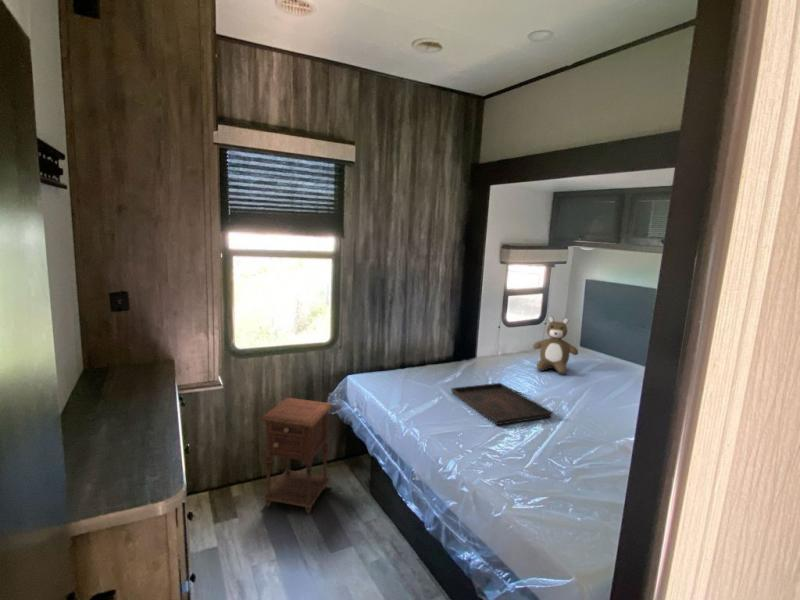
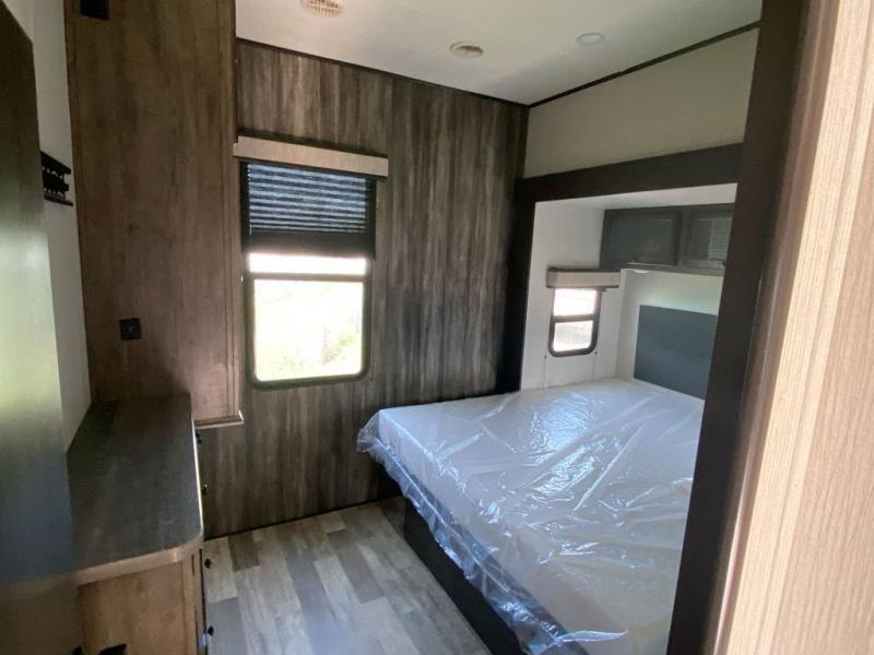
- nightstand [259,397,334,515]
- teddy bear [532,315,579,376]
- serving tray [450,382,554,426]
